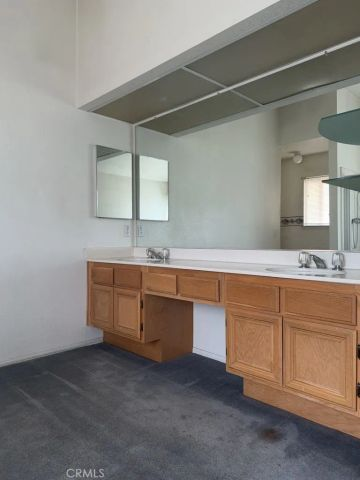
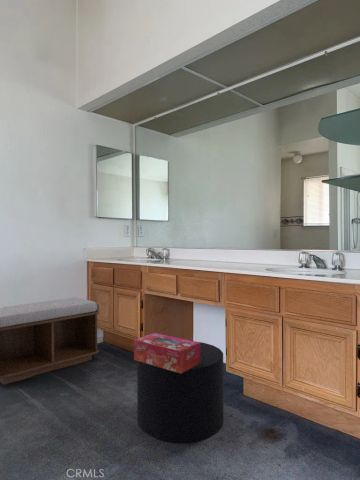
+ bench [0,297,100,386]
+ stool [136,340,225,444]
+ tissue box [133,332,200,373]
